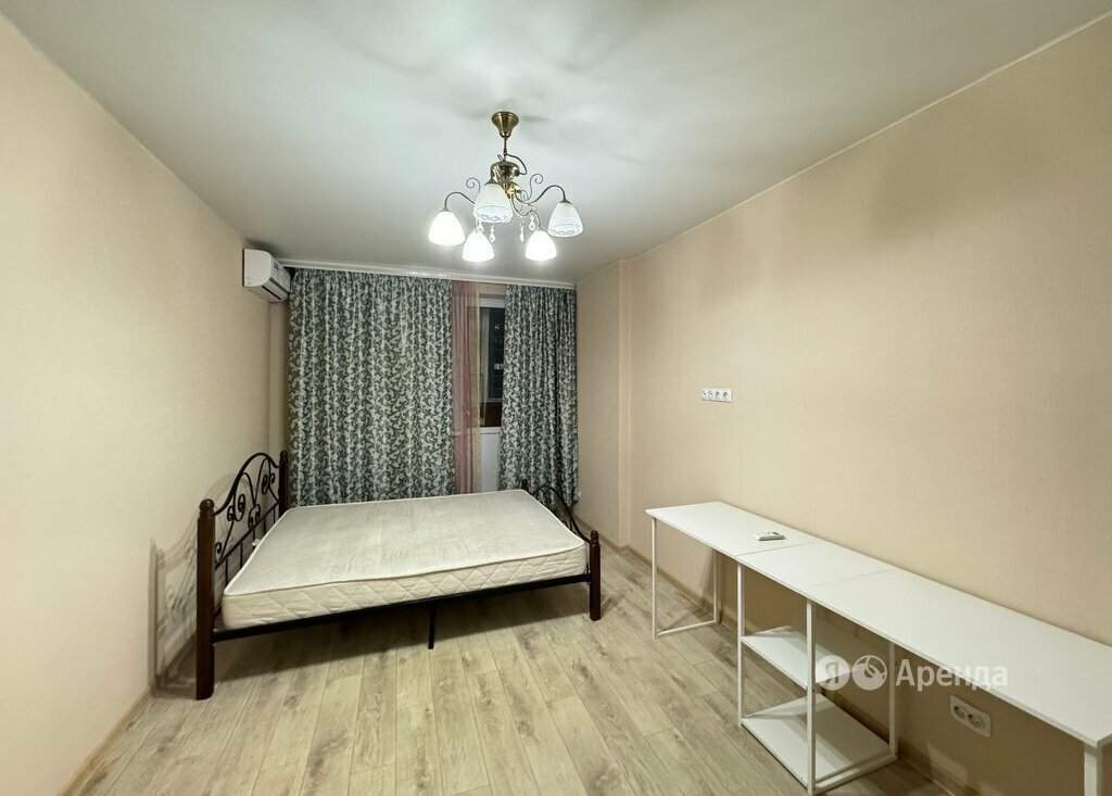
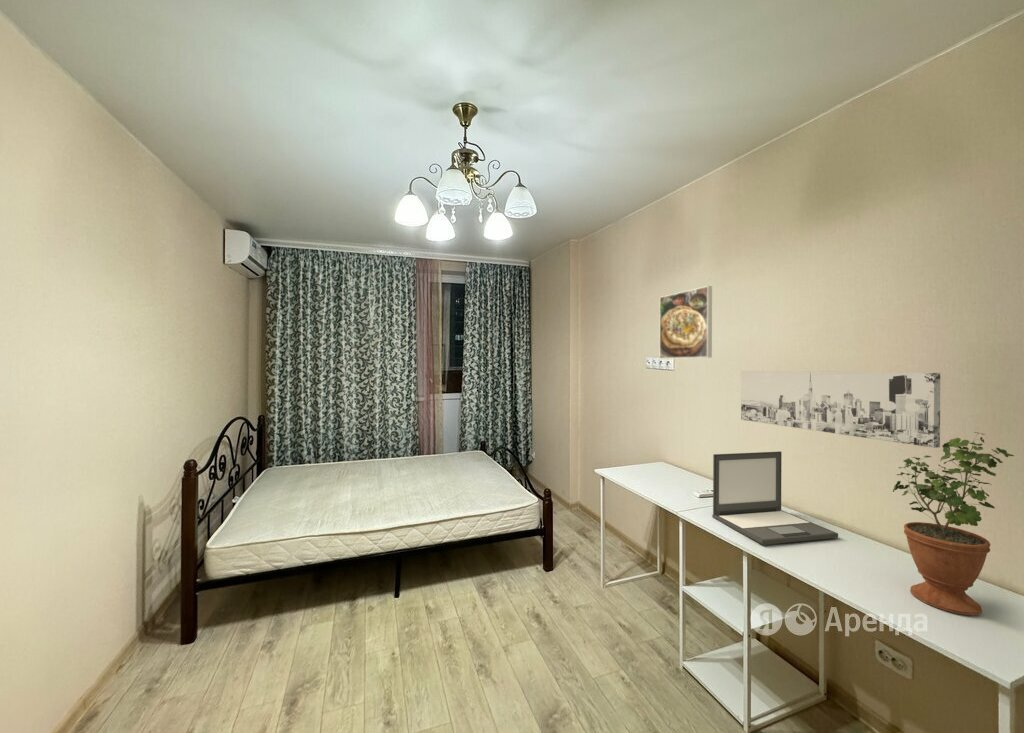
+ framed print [658,285,713,360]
+ laptop [711,450,839,546]
+ potted plant [892,431,1015,616]
+ wall art [740,370,941,449]
